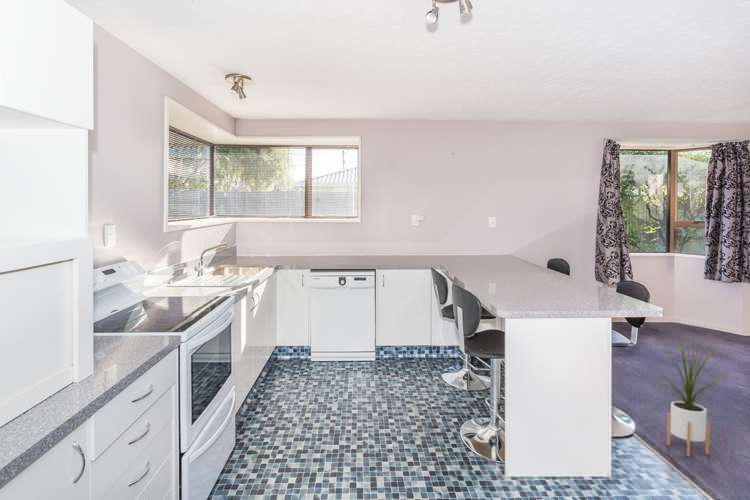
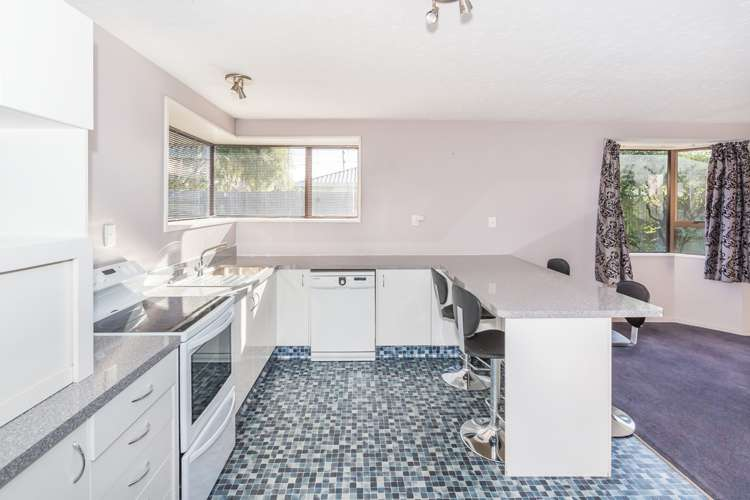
- house plant [653,333,728,457]
